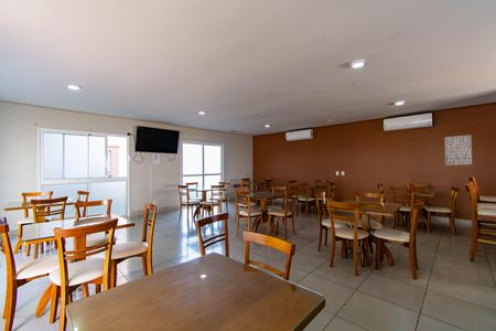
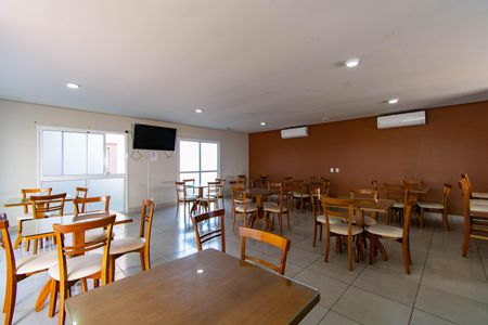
- wall art [444,135,473,166]
